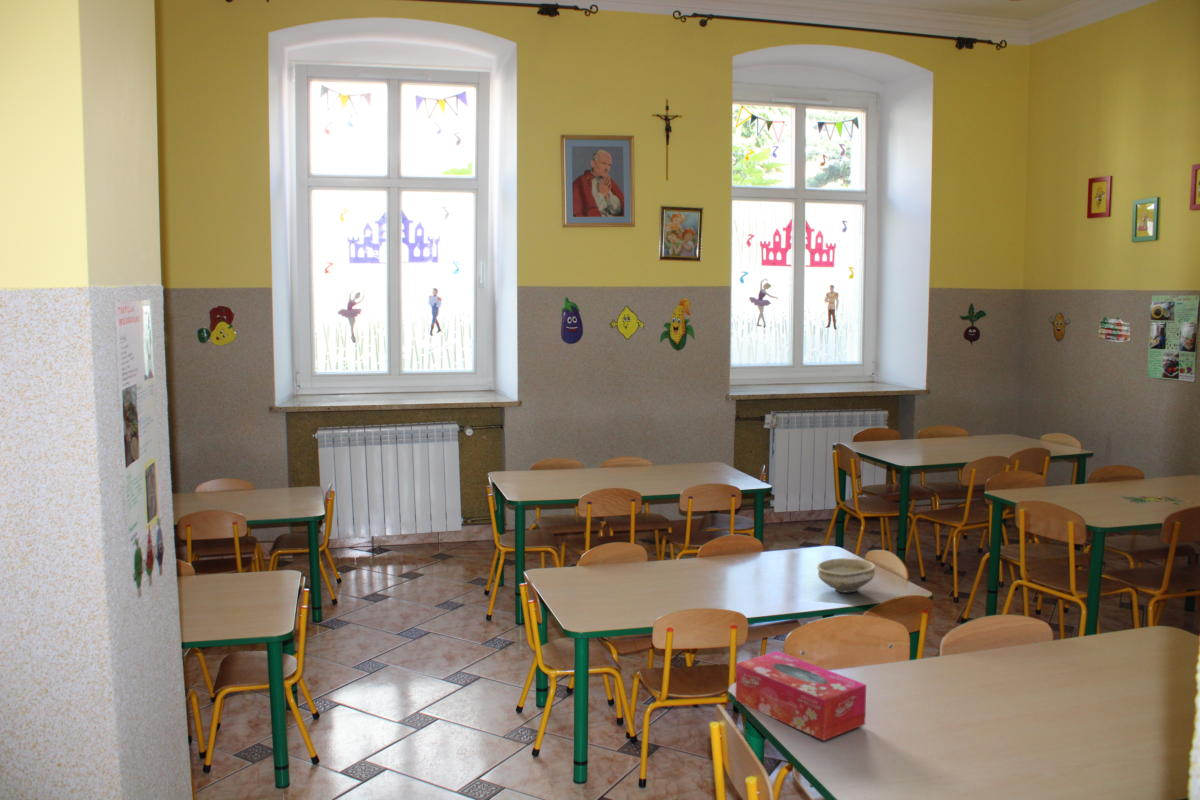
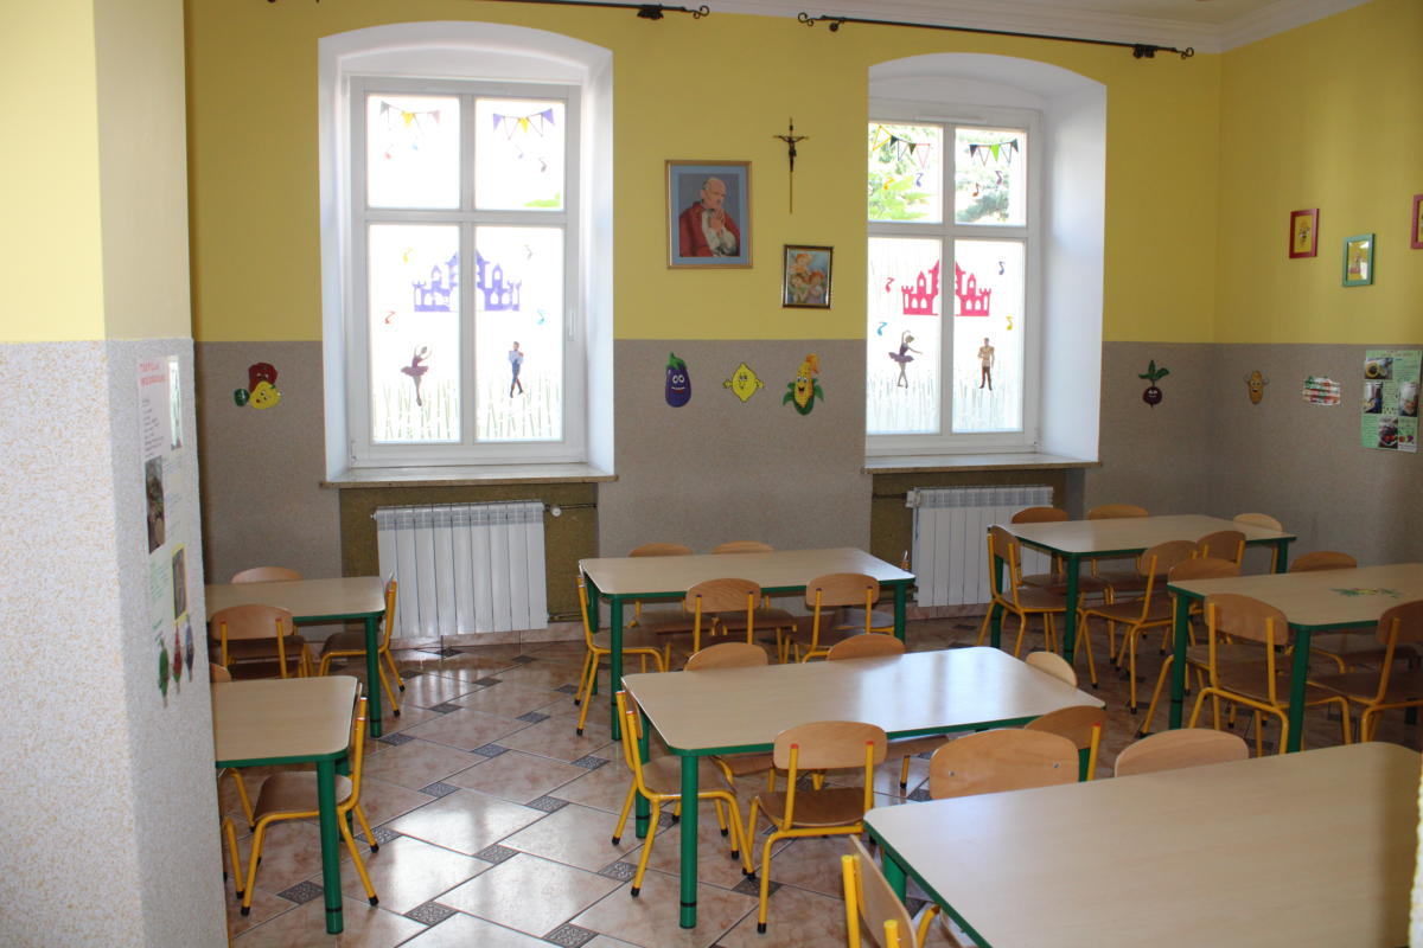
- bowl [816,557,876,594]
- tissue box [735,650,867,742]
